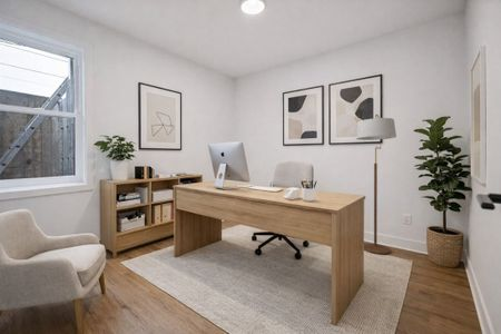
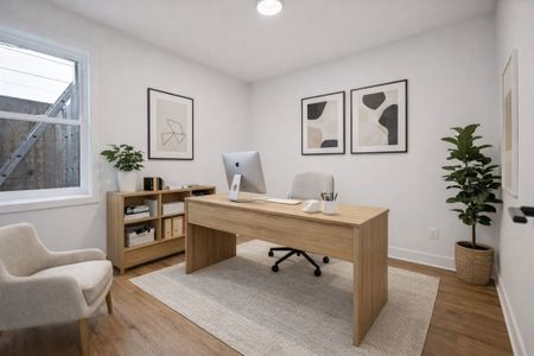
- floor lamp [355,114,397,255]
